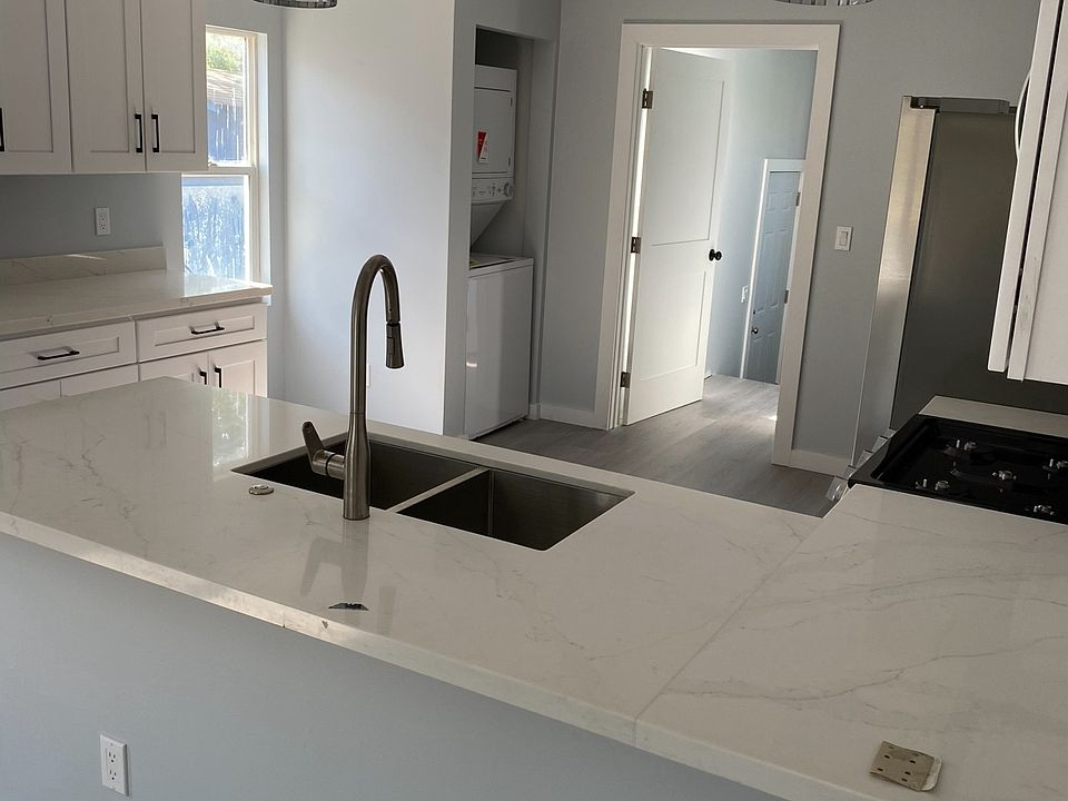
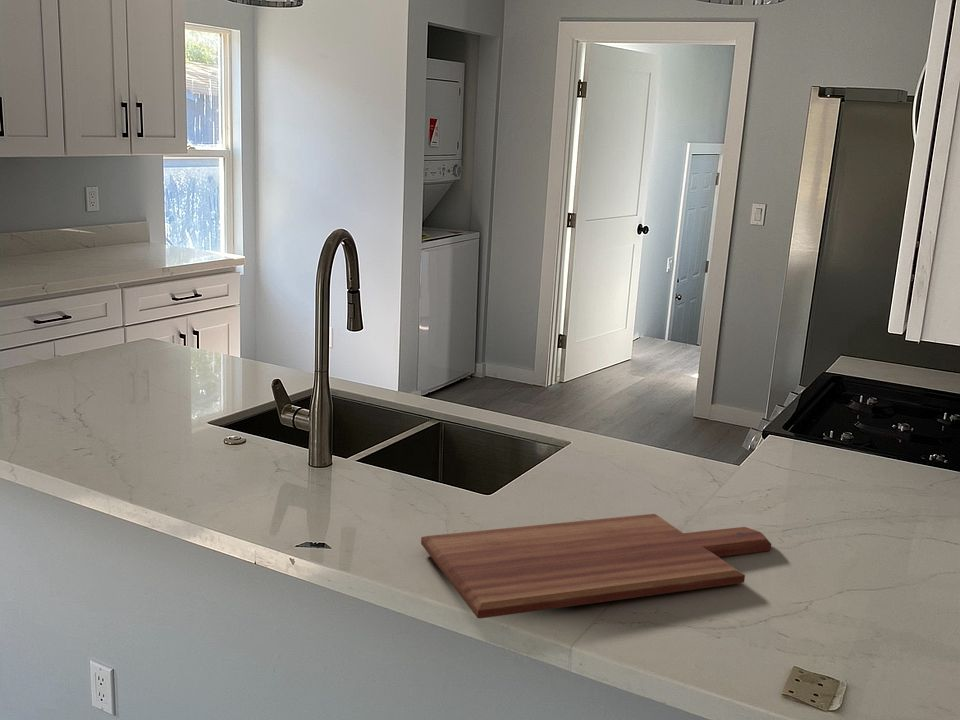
+ cutting board [420,513,772,619]
